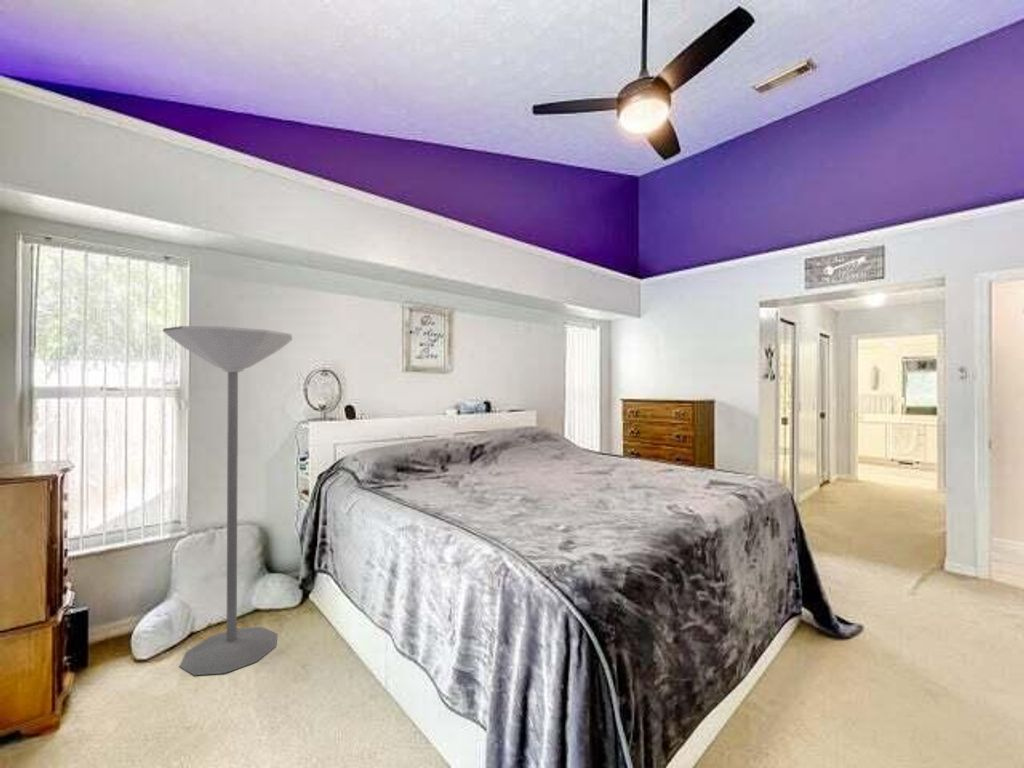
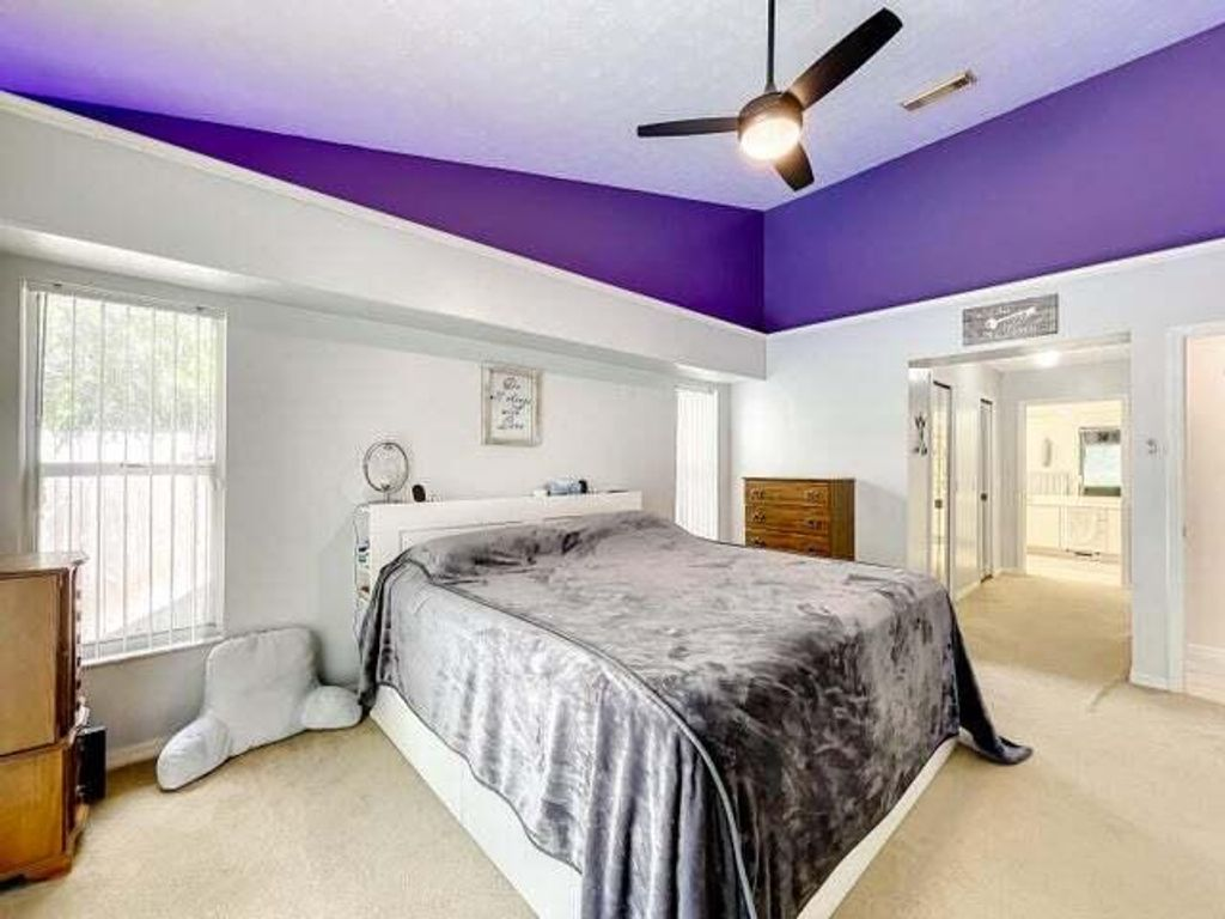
- floor lamp [162,325,294,676]
